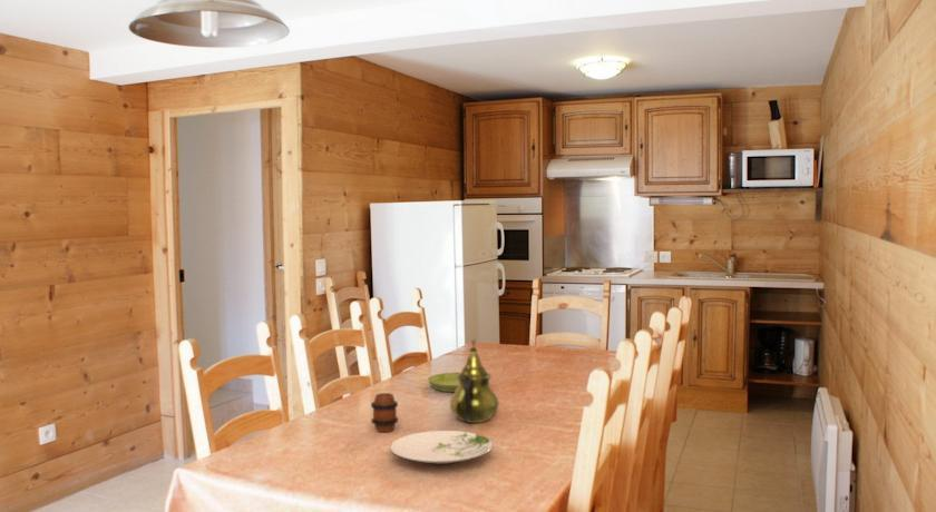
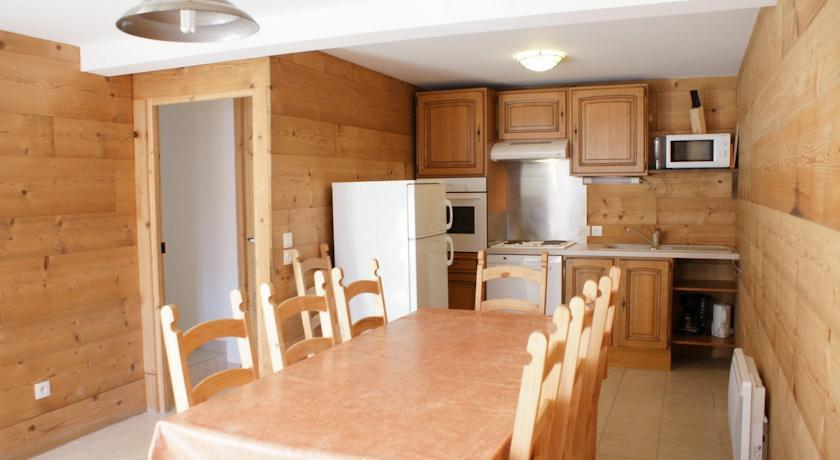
- teapot [449,338,500,424]
- saucer [427,372,460,393]
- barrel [370,392,399,433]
- plate [389,430,495,465]
